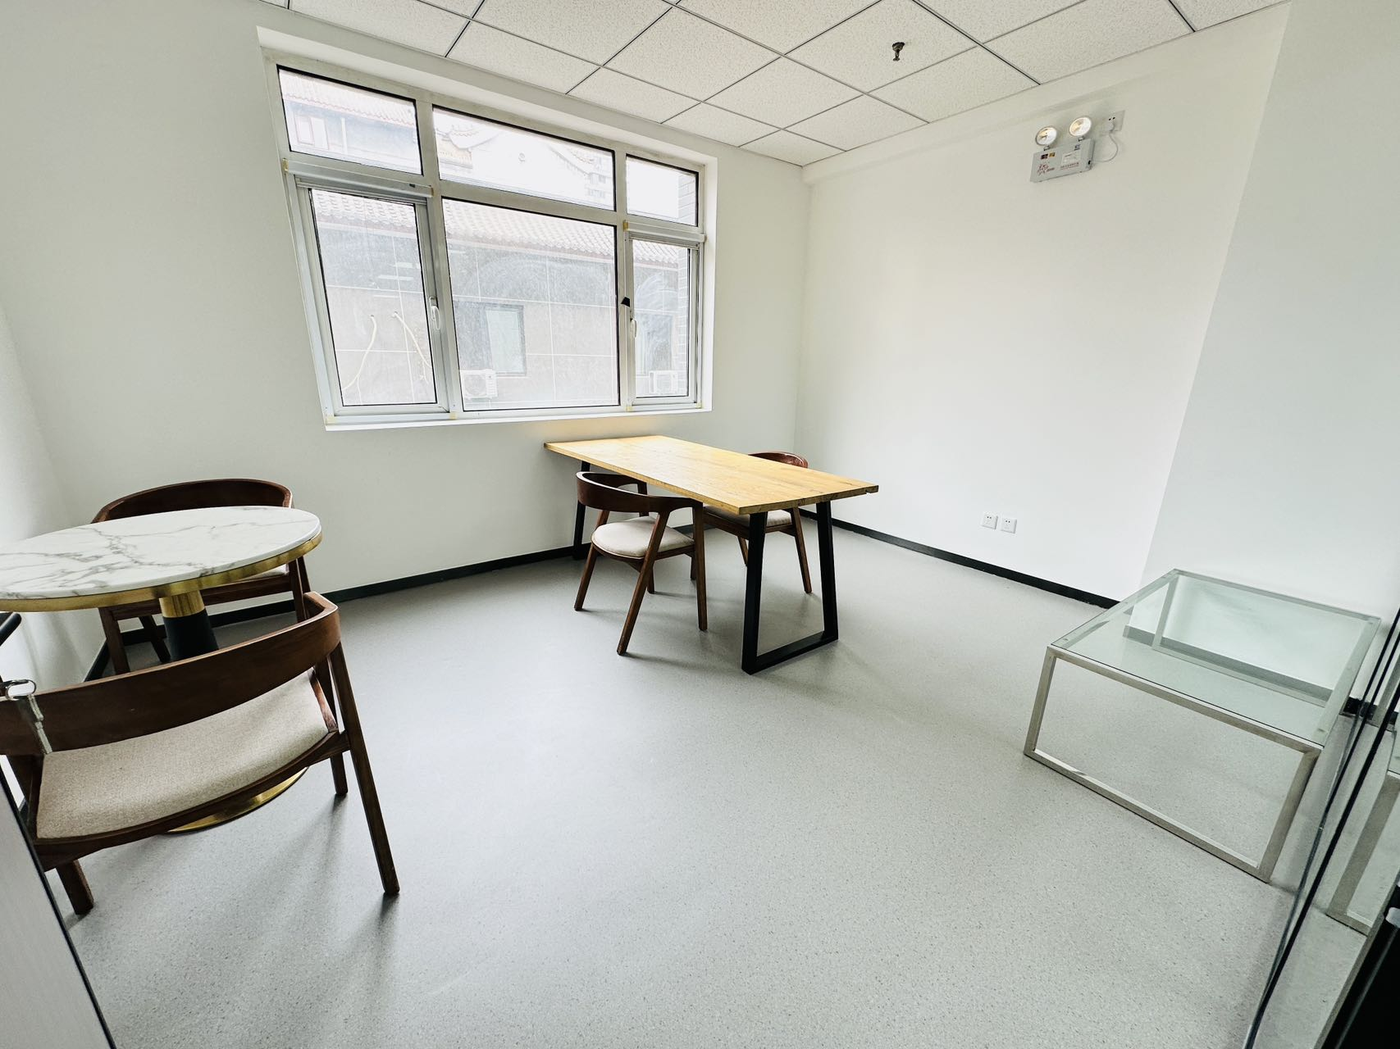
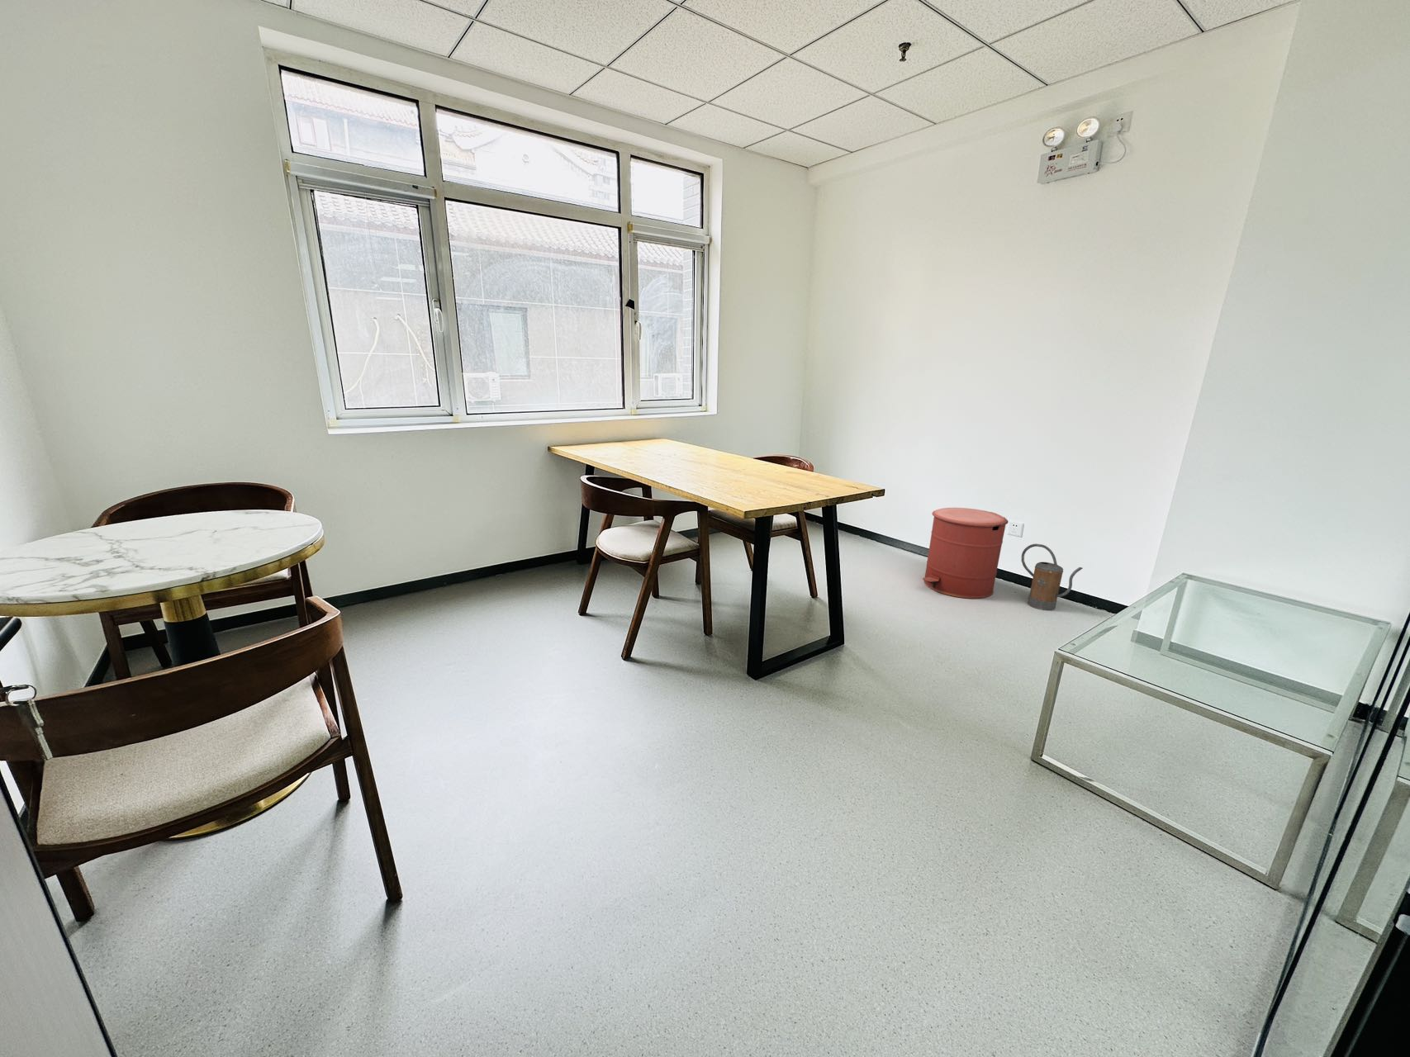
+ trash can [921,507,1009,600]
+ watering can [1021,543,1084,611]
